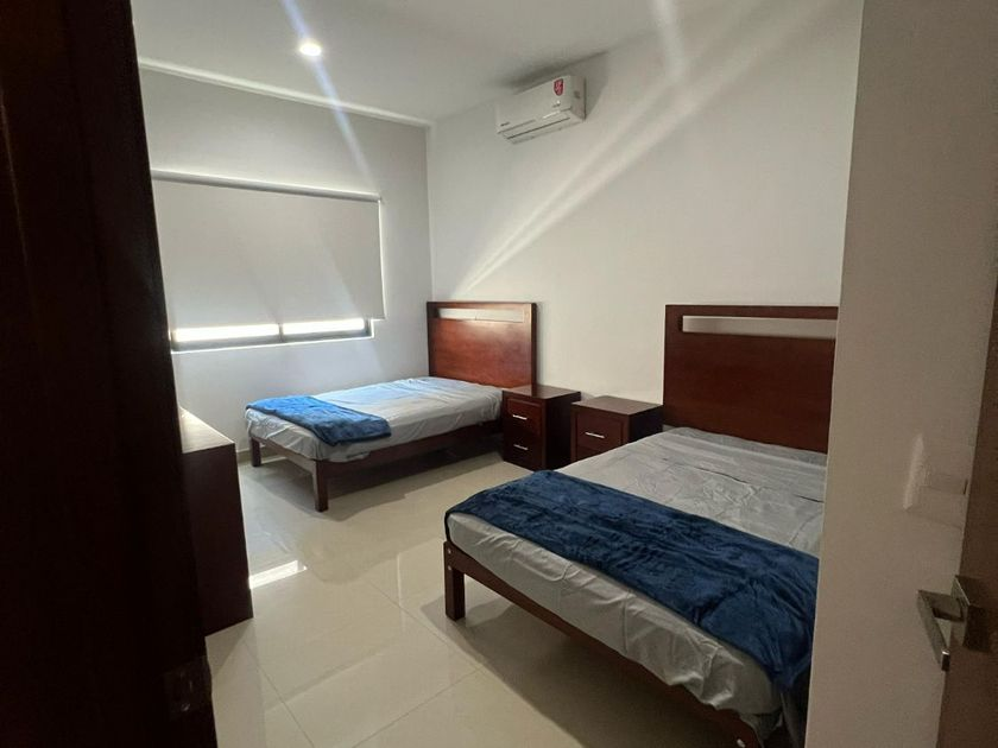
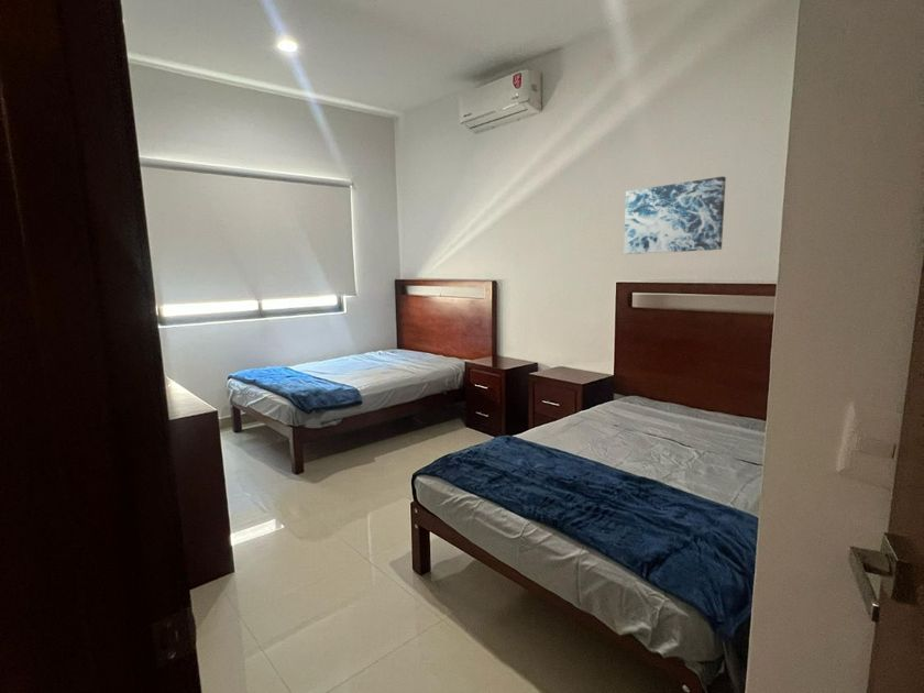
+ wall art [623,175,727,255]
